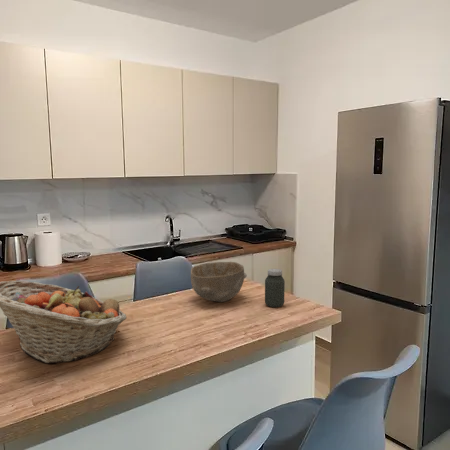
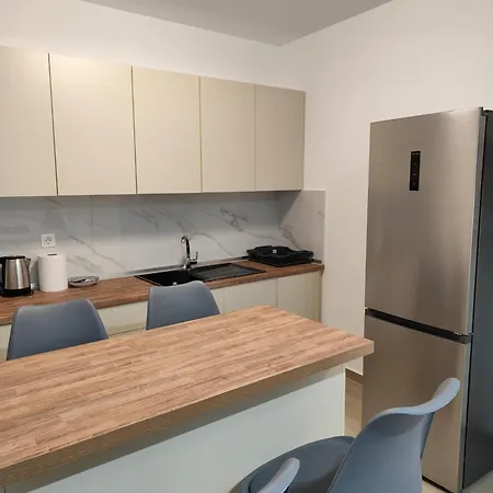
- fruit basket [0,280,127,364]
- bowl [190,261,248,303]
- jar [264,268,286,308]
